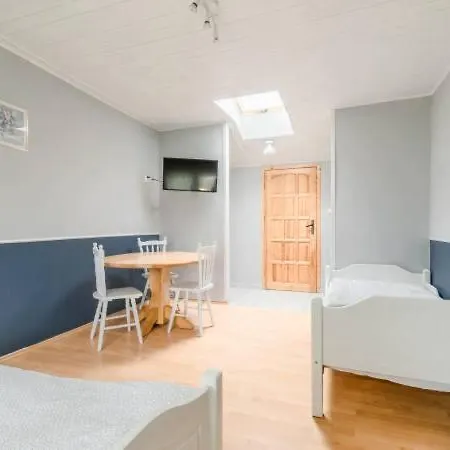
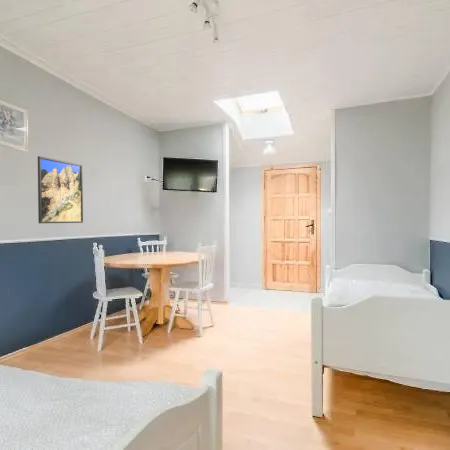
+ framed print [37,155,84,224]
